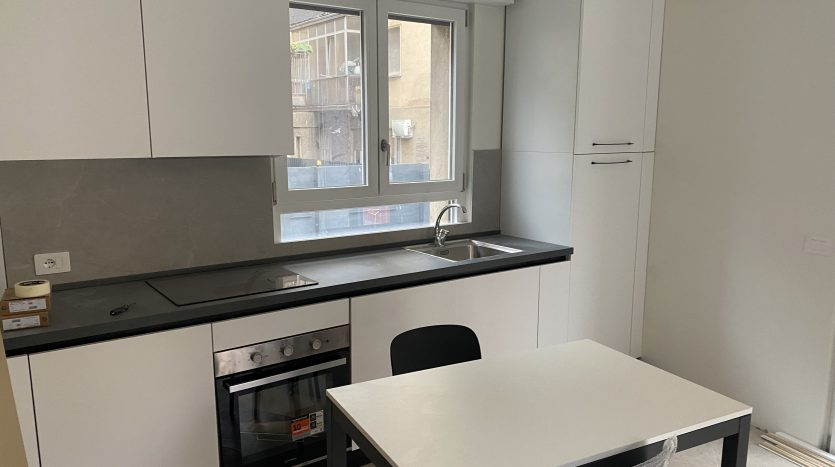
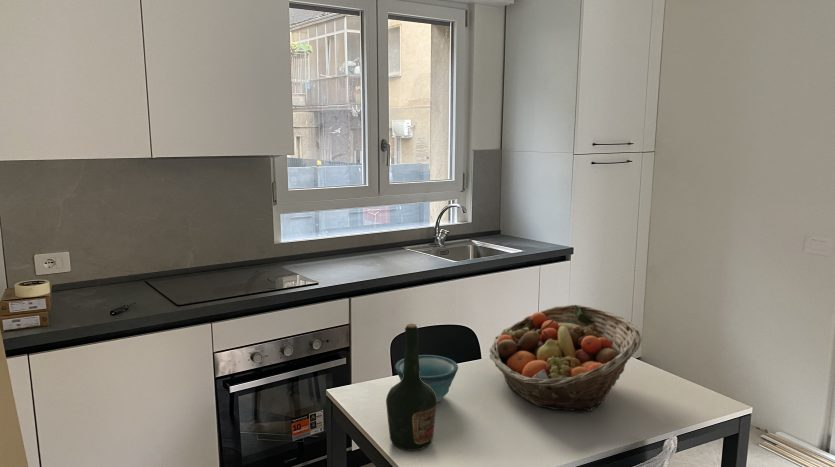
+ bowl [394,354,459,403]
+ bottle [385,323,438,452]
+ fruit basket [489,304,643,412]
